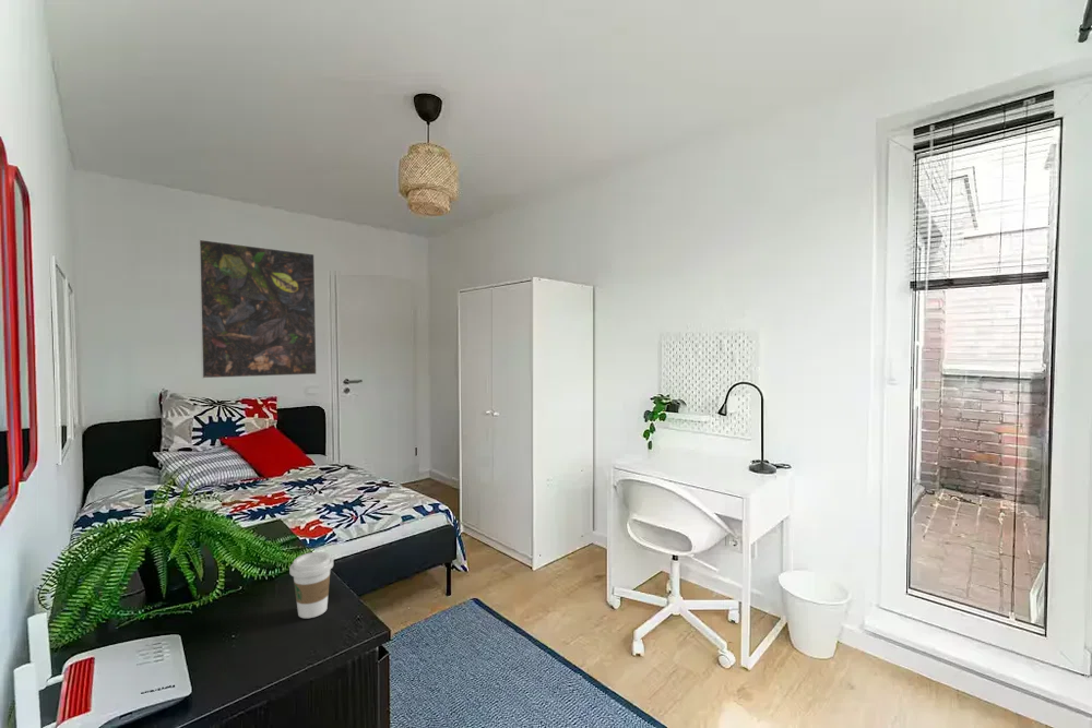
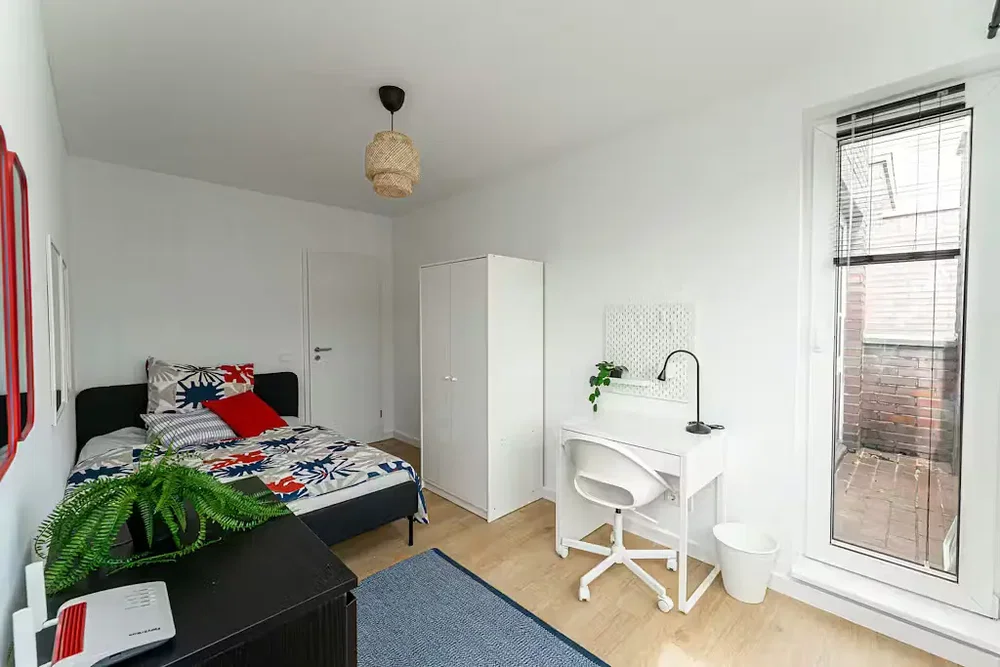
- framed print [198,238,318,380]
- coffee cup [288,551,334,619]
